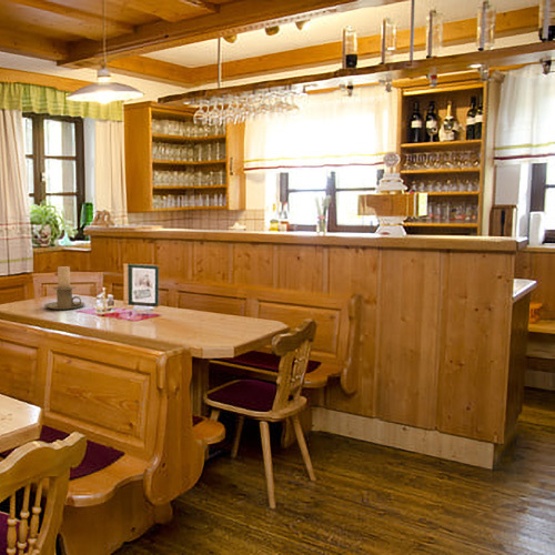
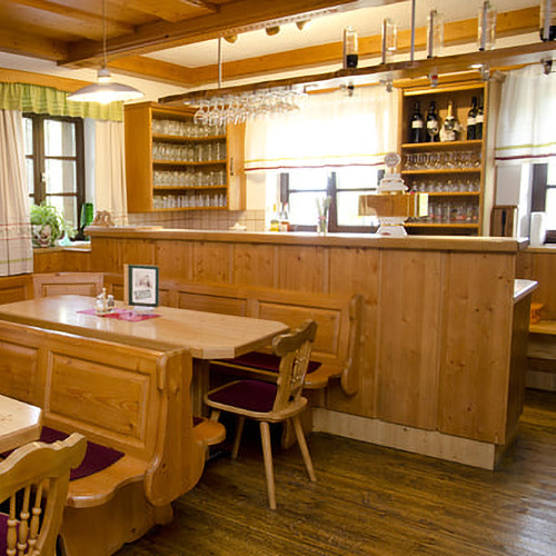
- candle holder [43,265,85,311]
